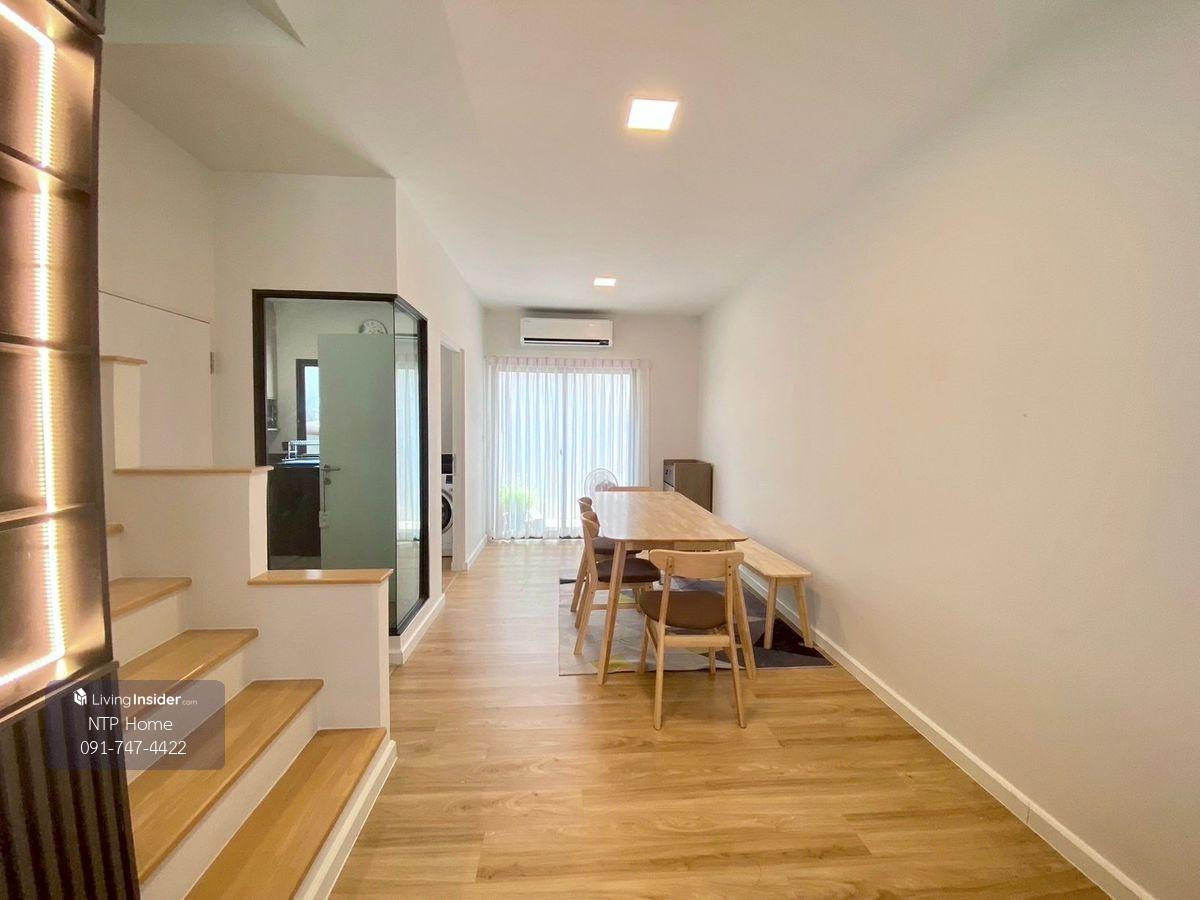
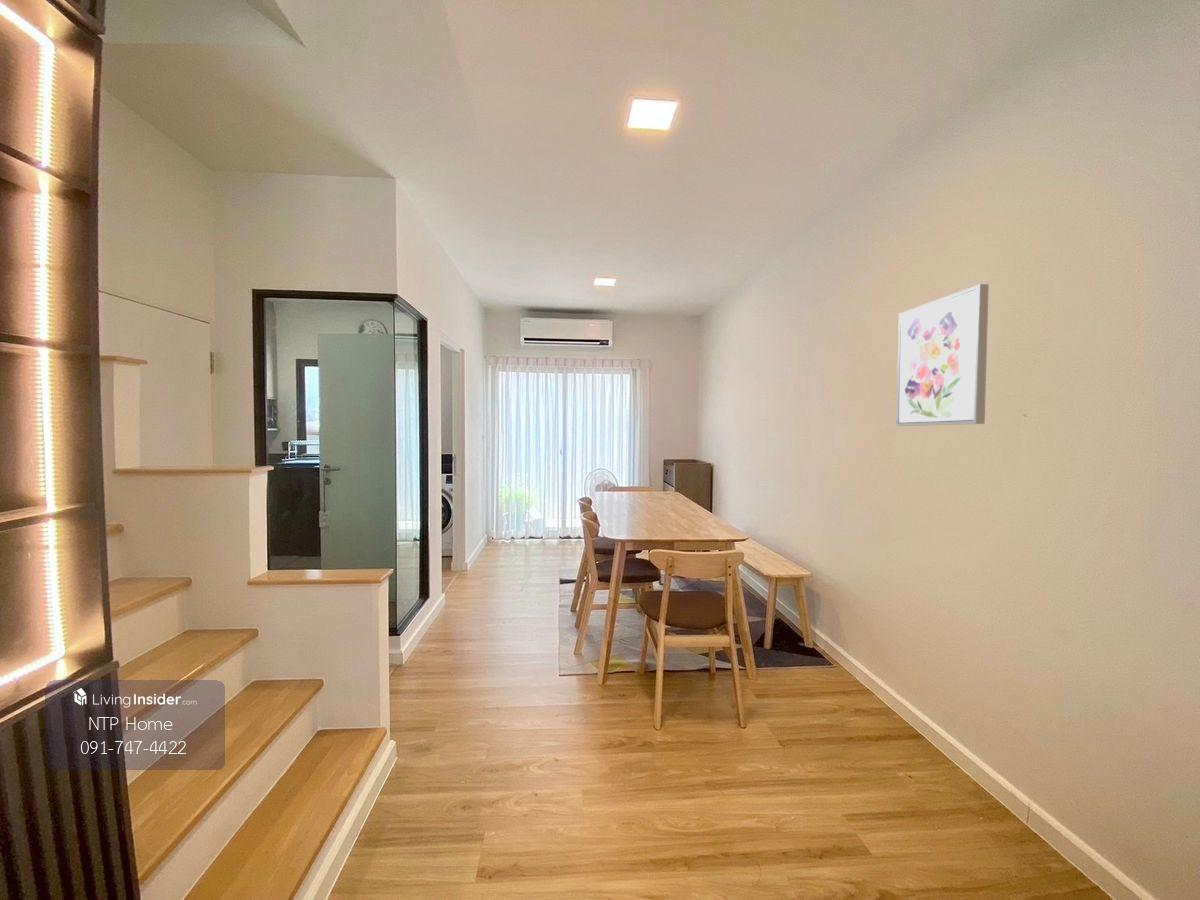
+ wall art [895,283,990,427]
